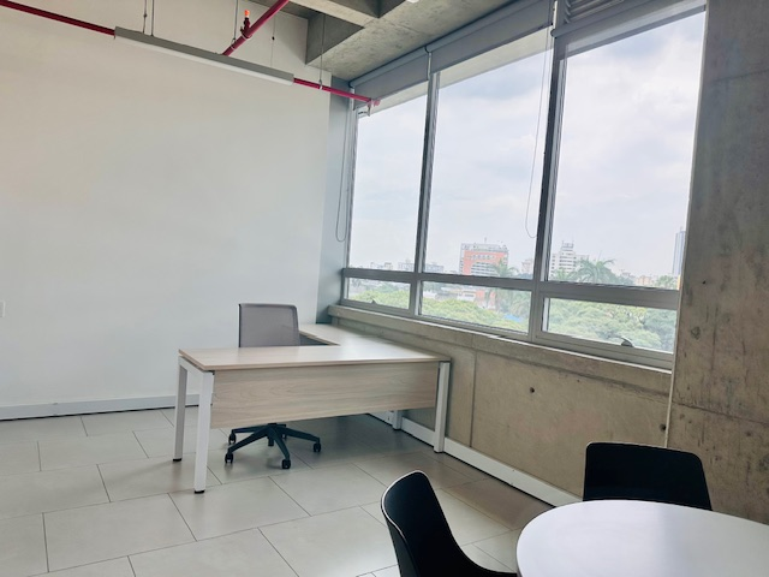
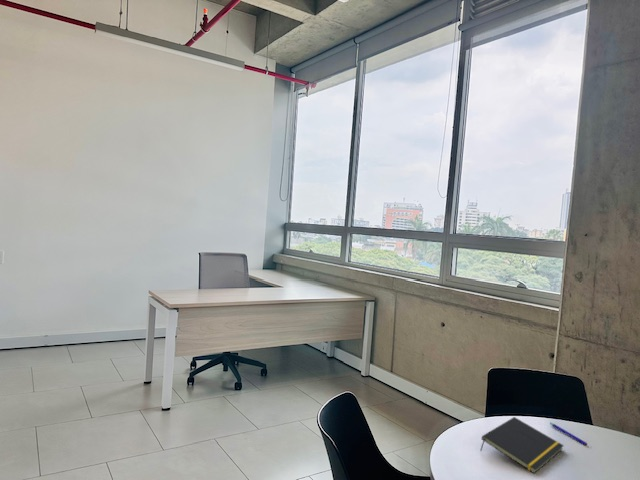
+ notepad [479,416,565,474]
+ pen [549,422,588,446]
